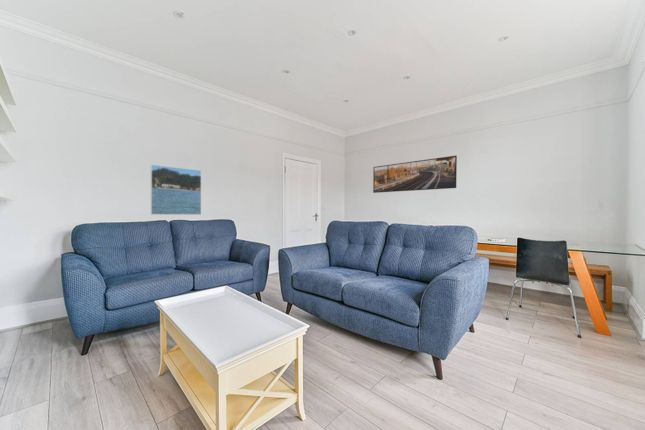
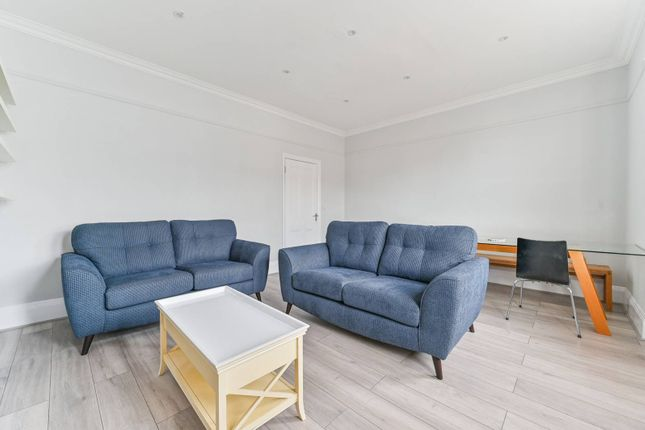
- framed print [150,164,202,216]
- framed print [372,155,458,194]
